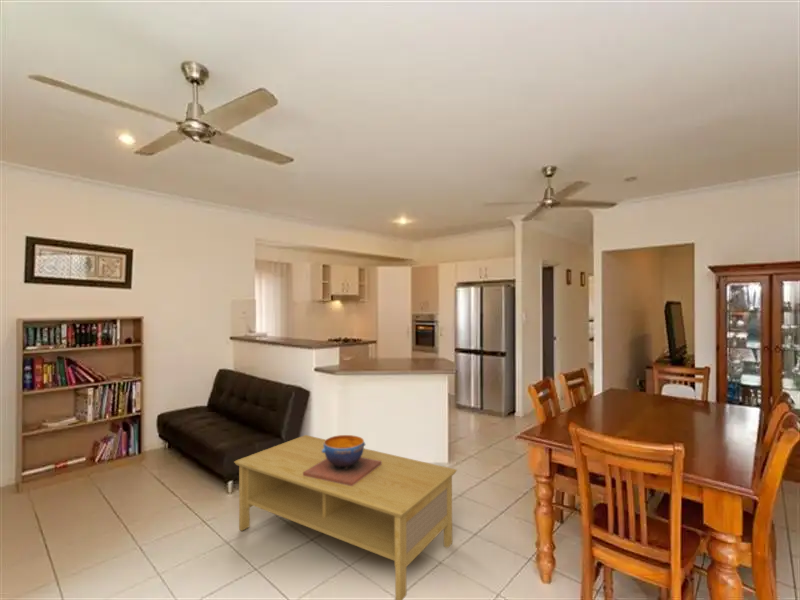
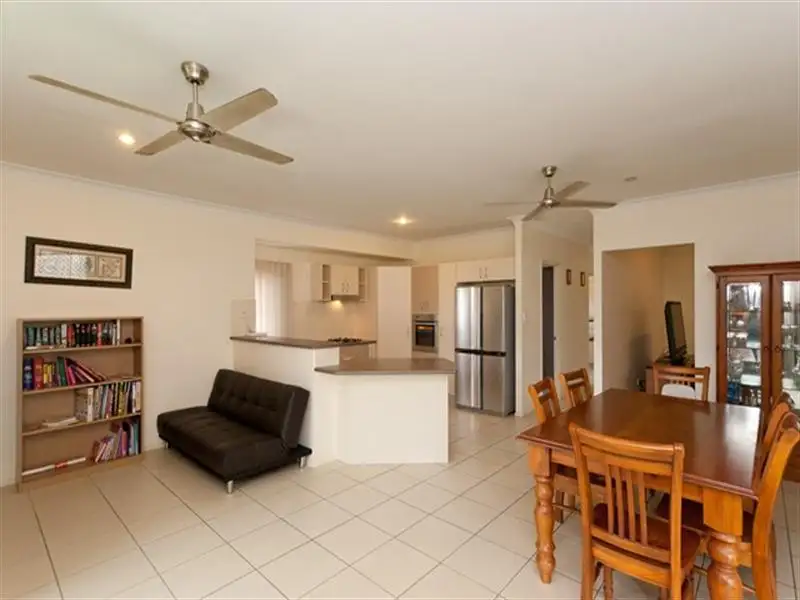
- coffee table [233,434,458,600]
- decorative bowl [303,434,382,486]
